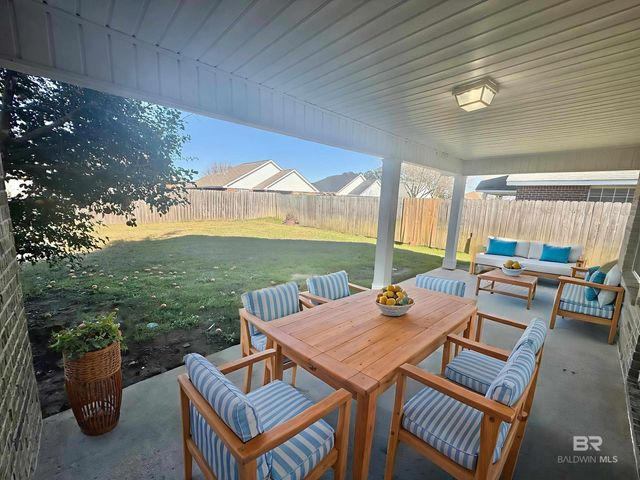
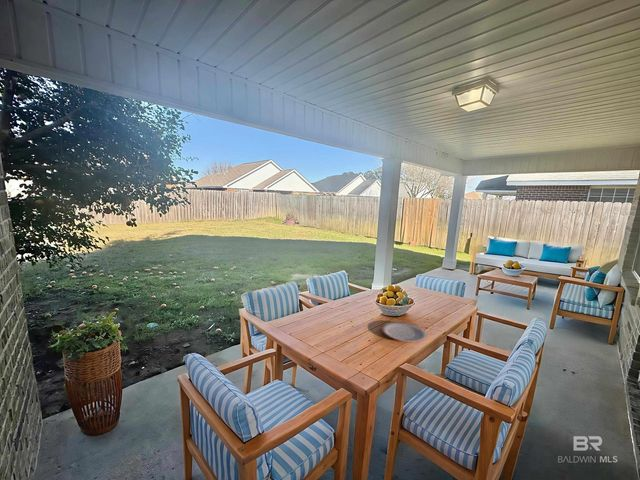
+ plate [380,321,428,343]
